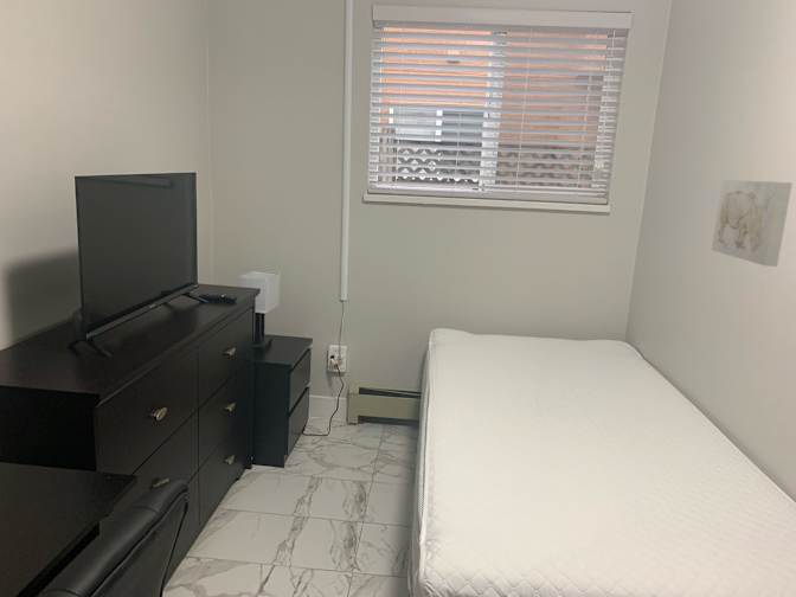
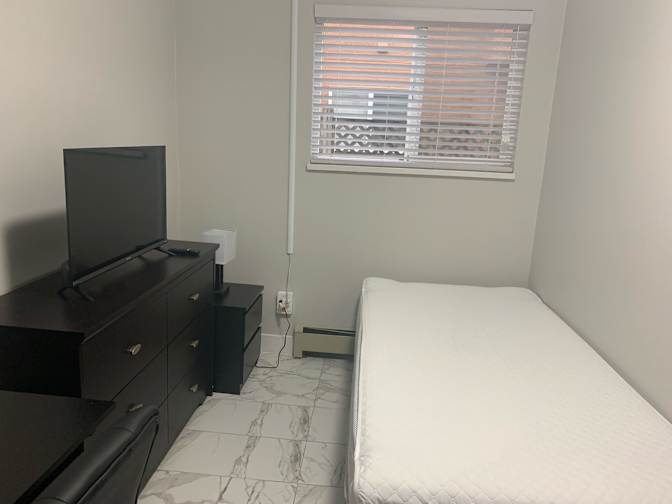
- wall art [711,179,794,268]
